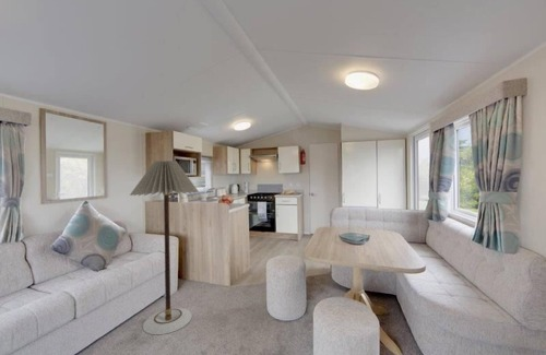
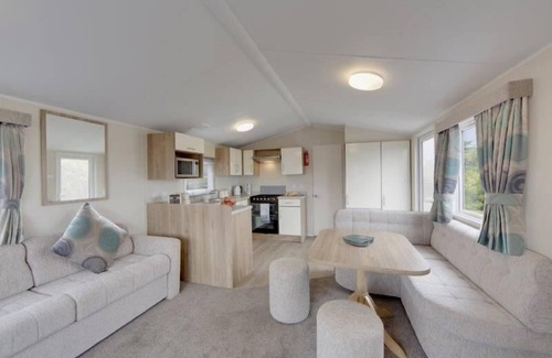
- floor lamp [129,159,200,335]
